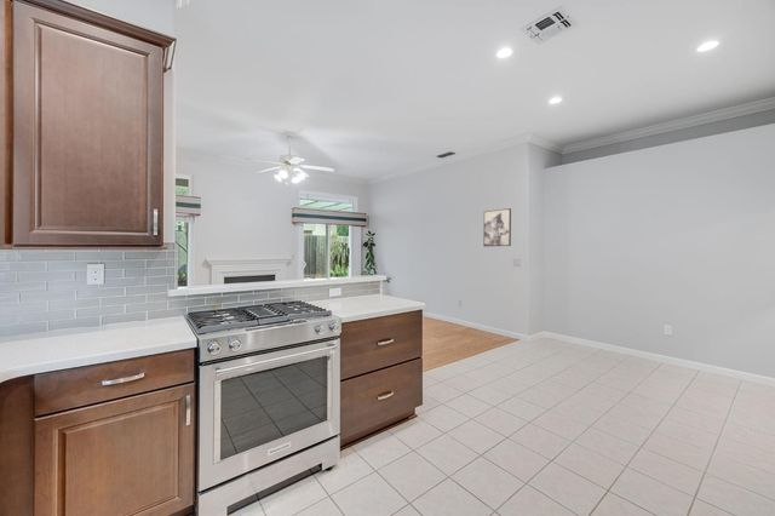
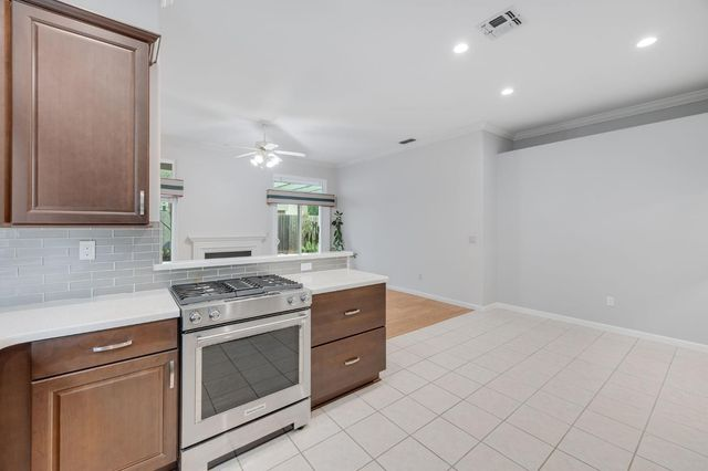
- wall art [482,207,512,247]
